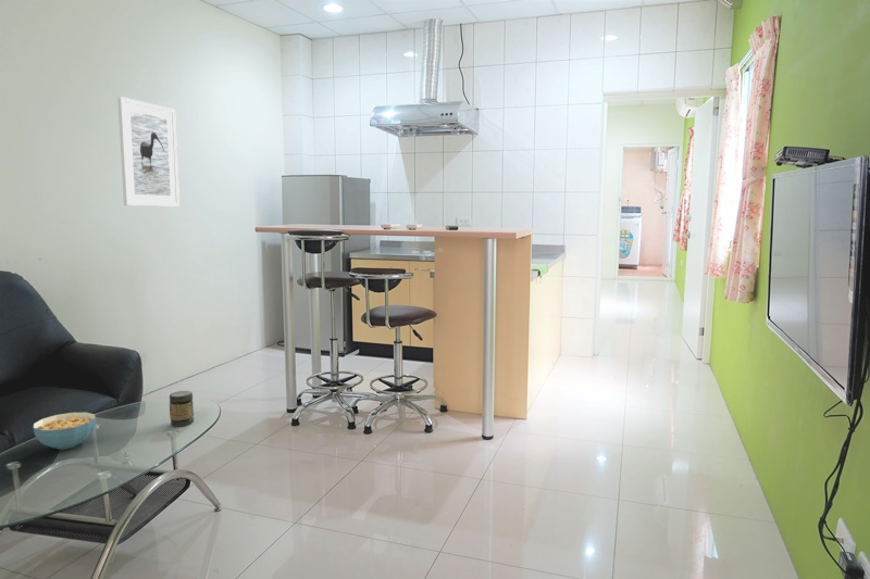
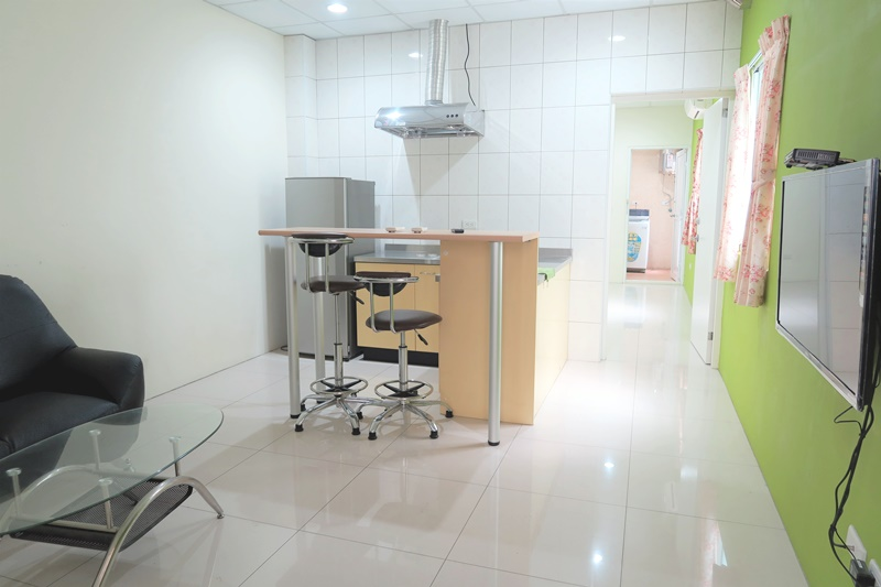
- jar [169,390,195,427]
- cereal bowl [33,412,97,451]
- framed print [116,96,181,209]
